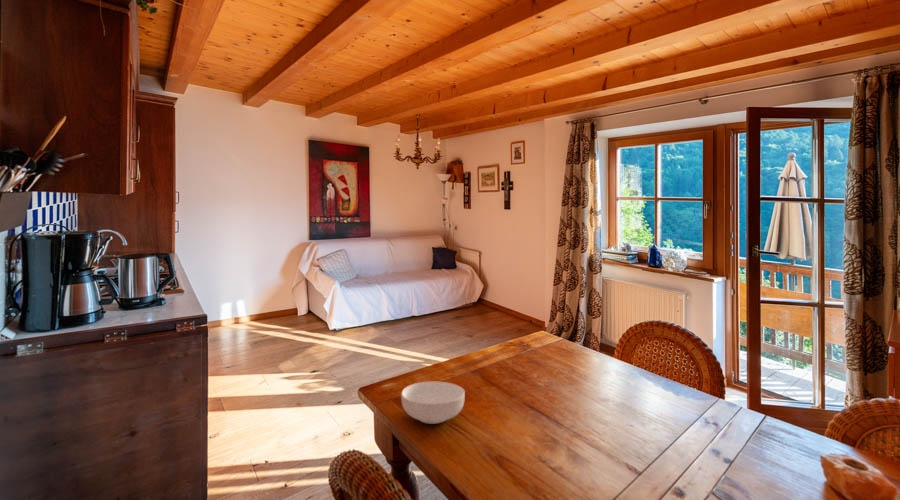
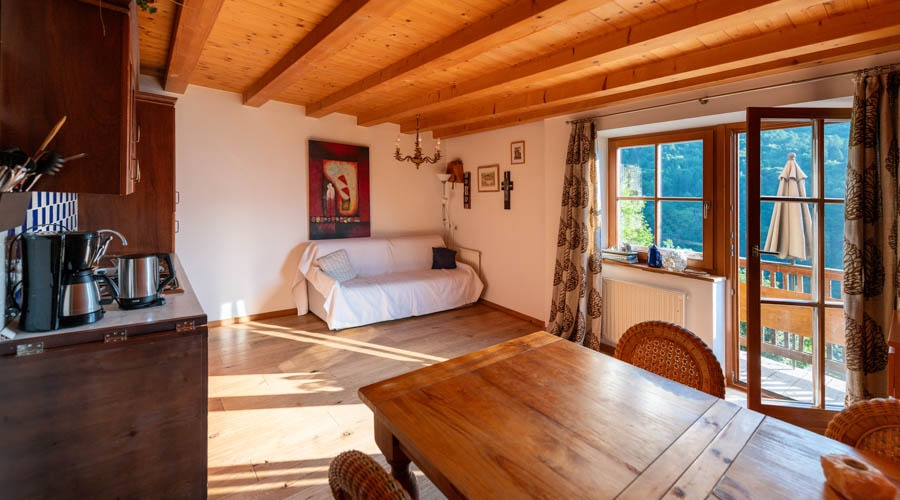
- cereal bowl [400,381,466,425]
